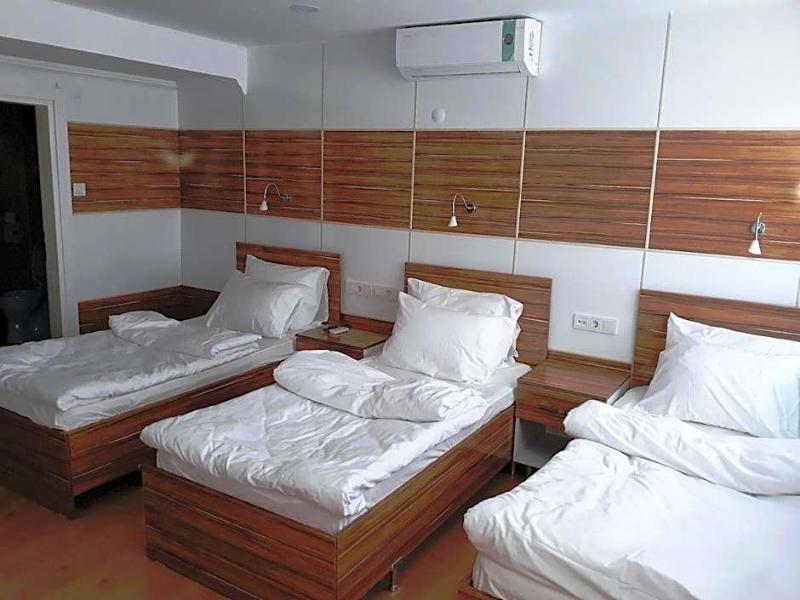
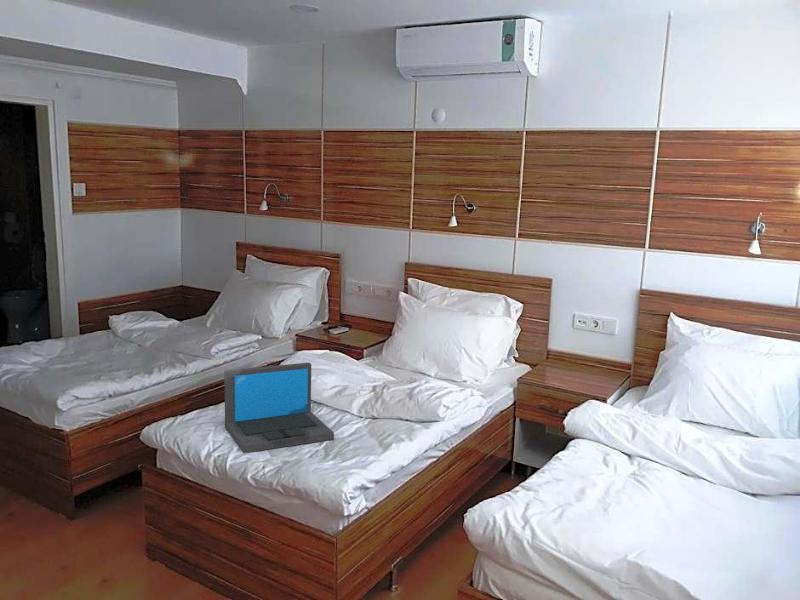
+ laptop [223,362,335,454]
